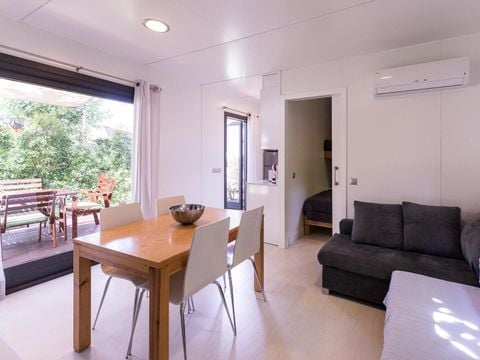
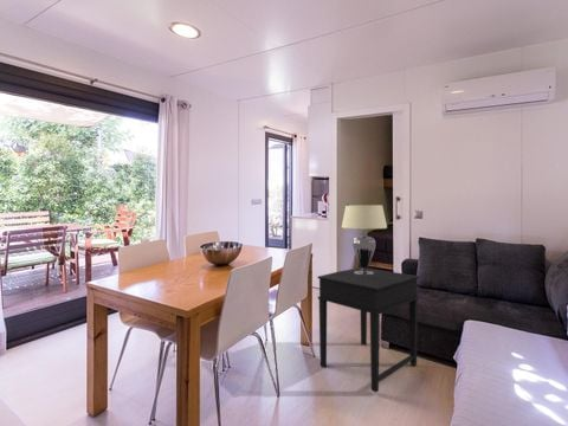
+ lampshade [341,204,388,275]
+ side table [316,266,420,394]
